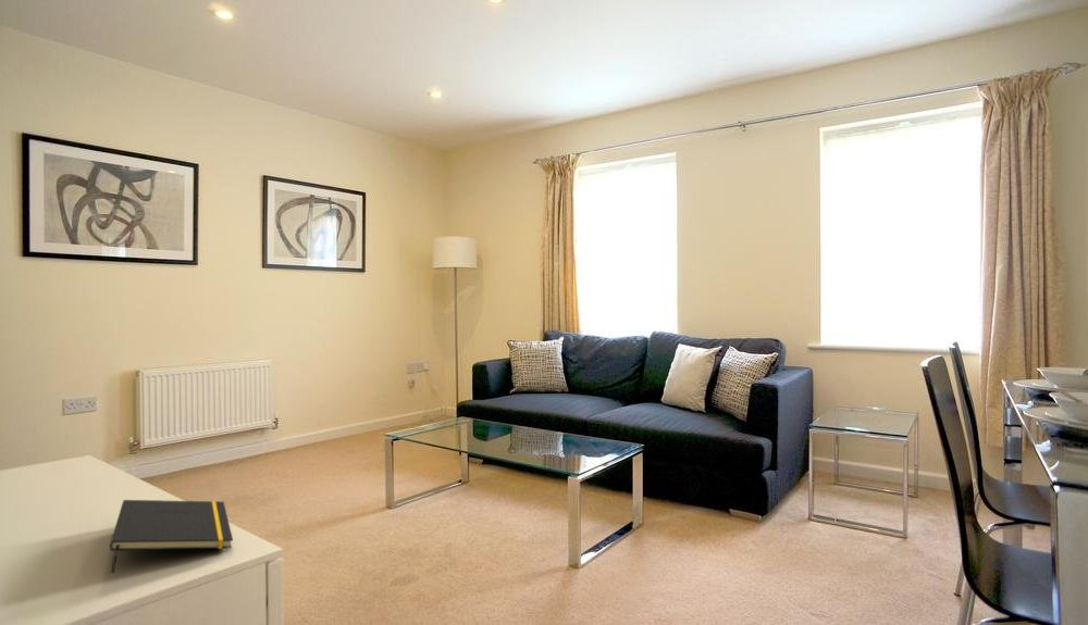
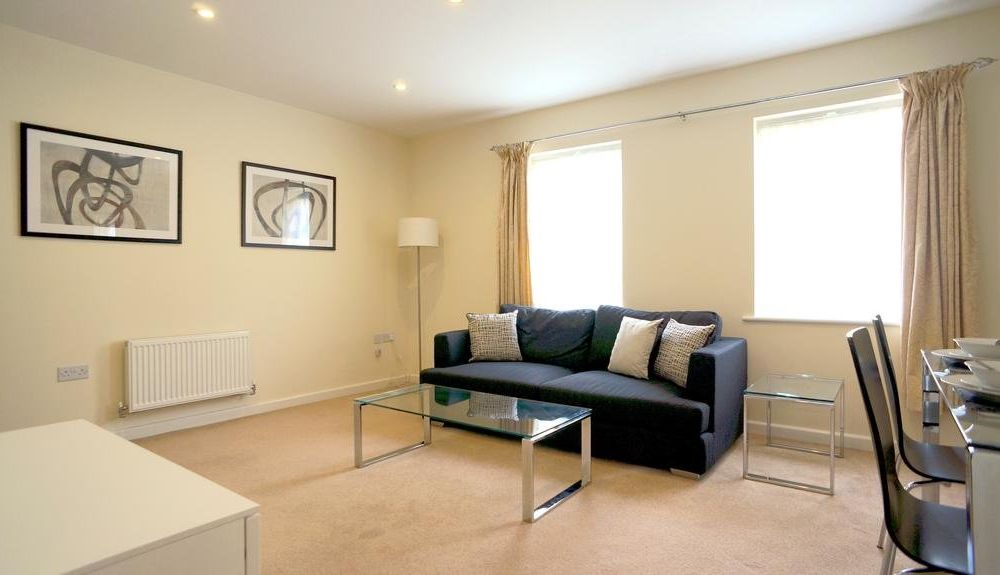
- notepad [109,499,234,574]
